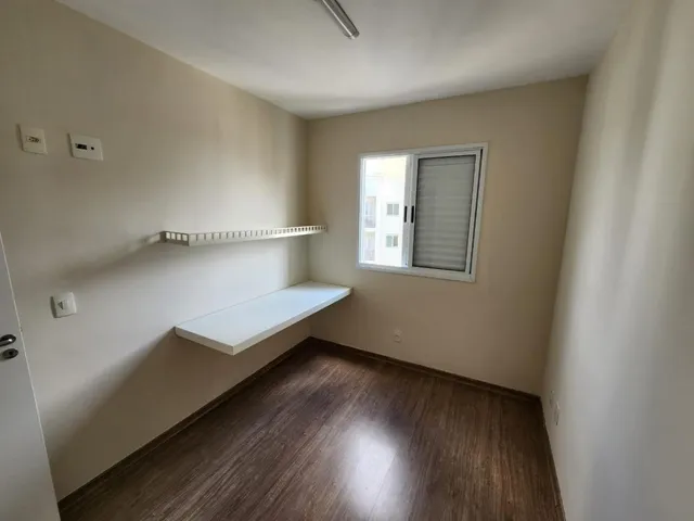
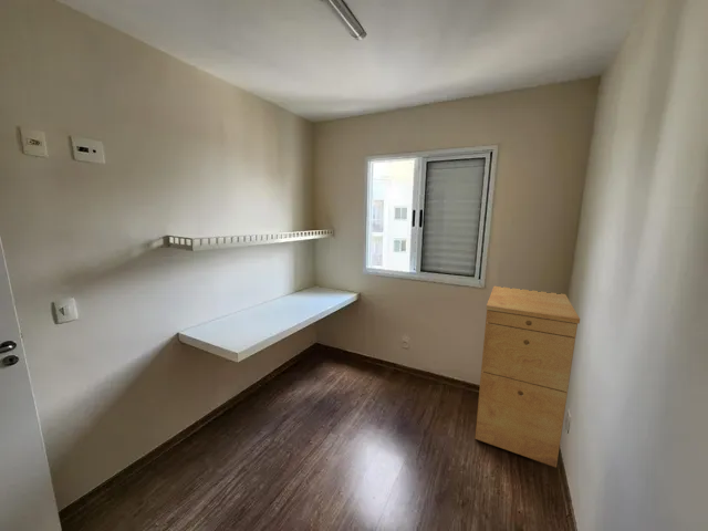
+ filing cabinet [473,285,581,469]
